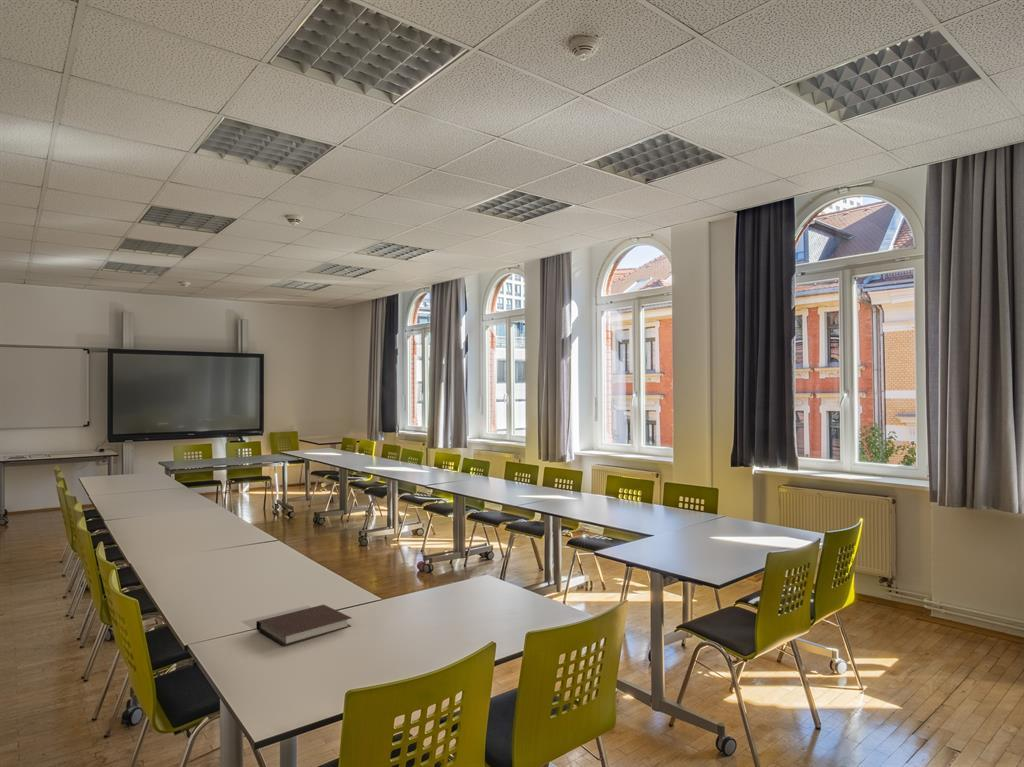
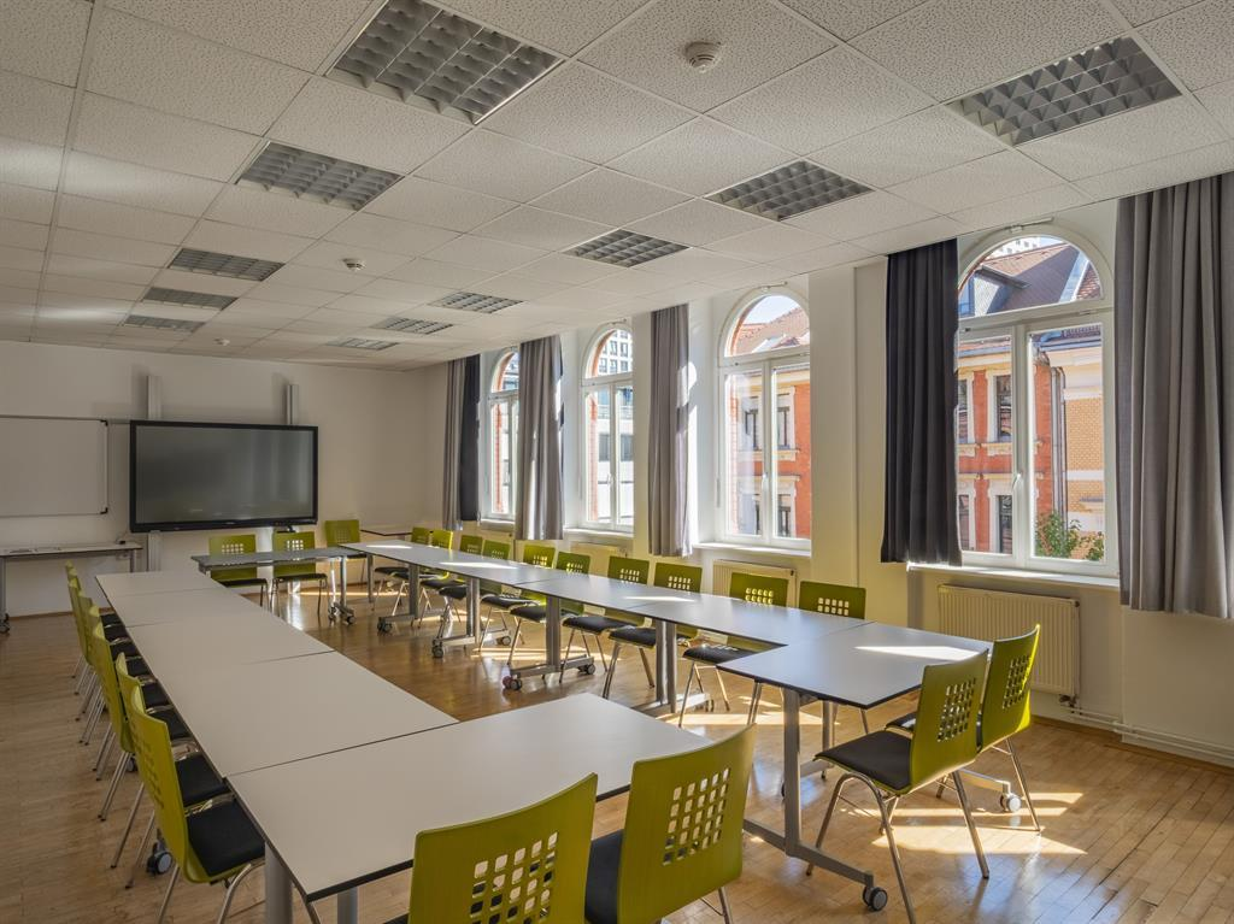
- notebook [255,604,352,647]
